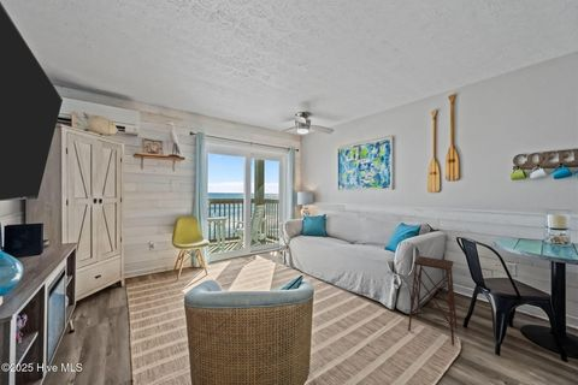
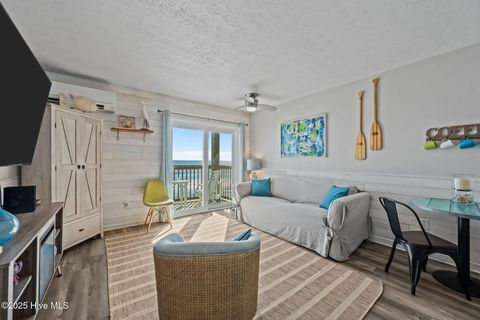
- side table [407,255,458,346]
